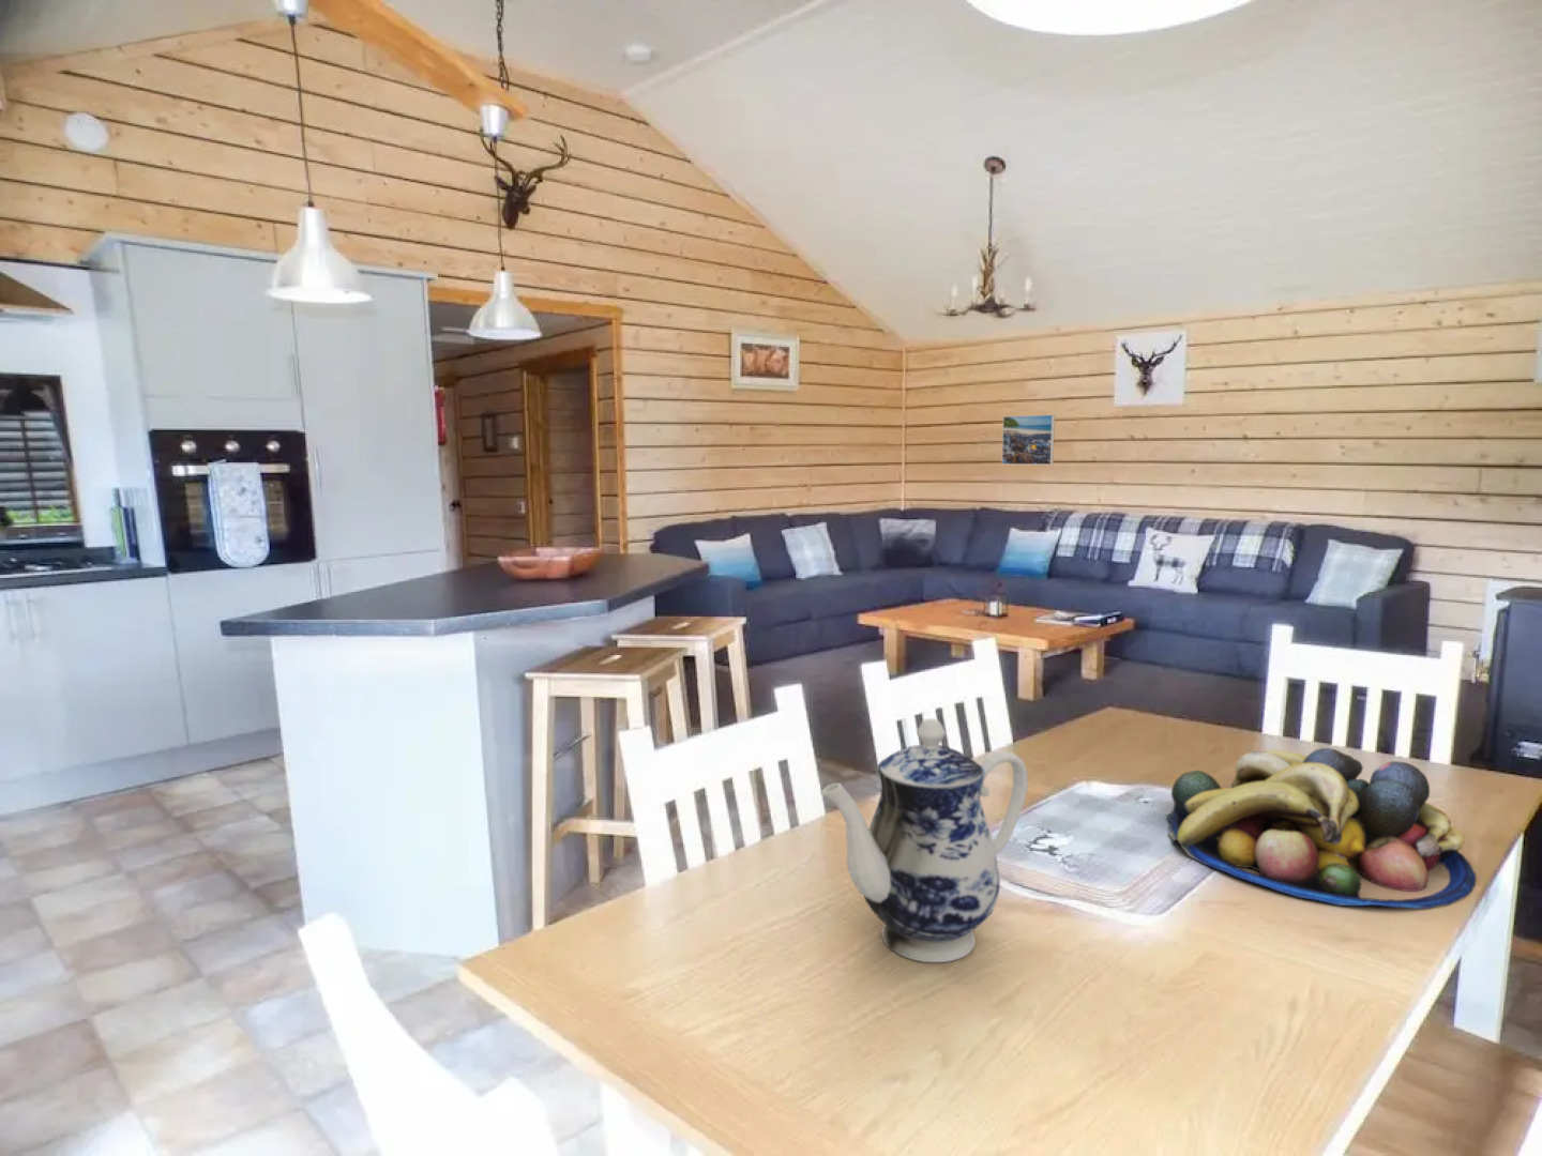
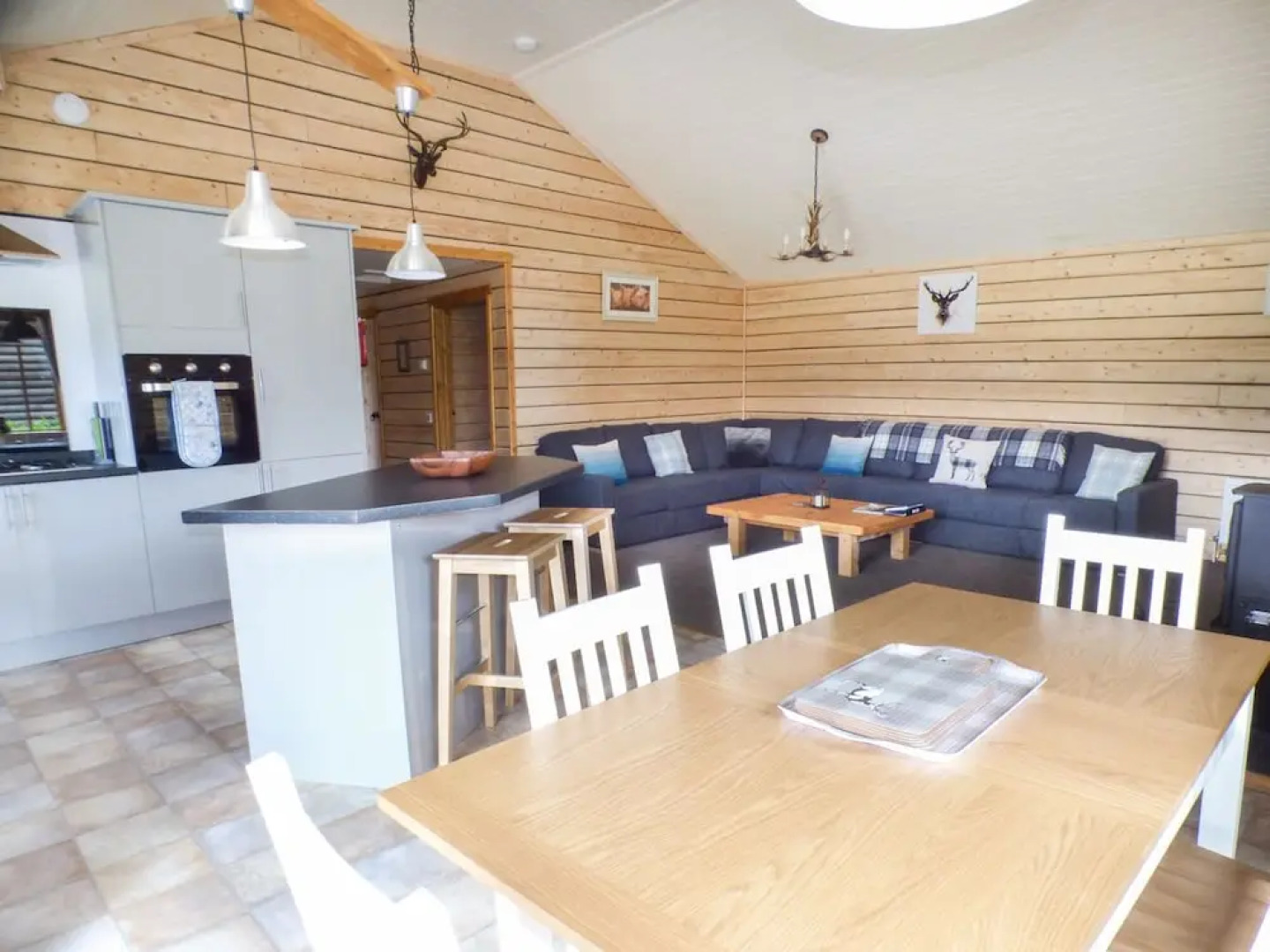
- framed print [1002,414,1056,465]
- teapot [821,718,1030,963]
- fruit bowl [1166,747,1476,909]
